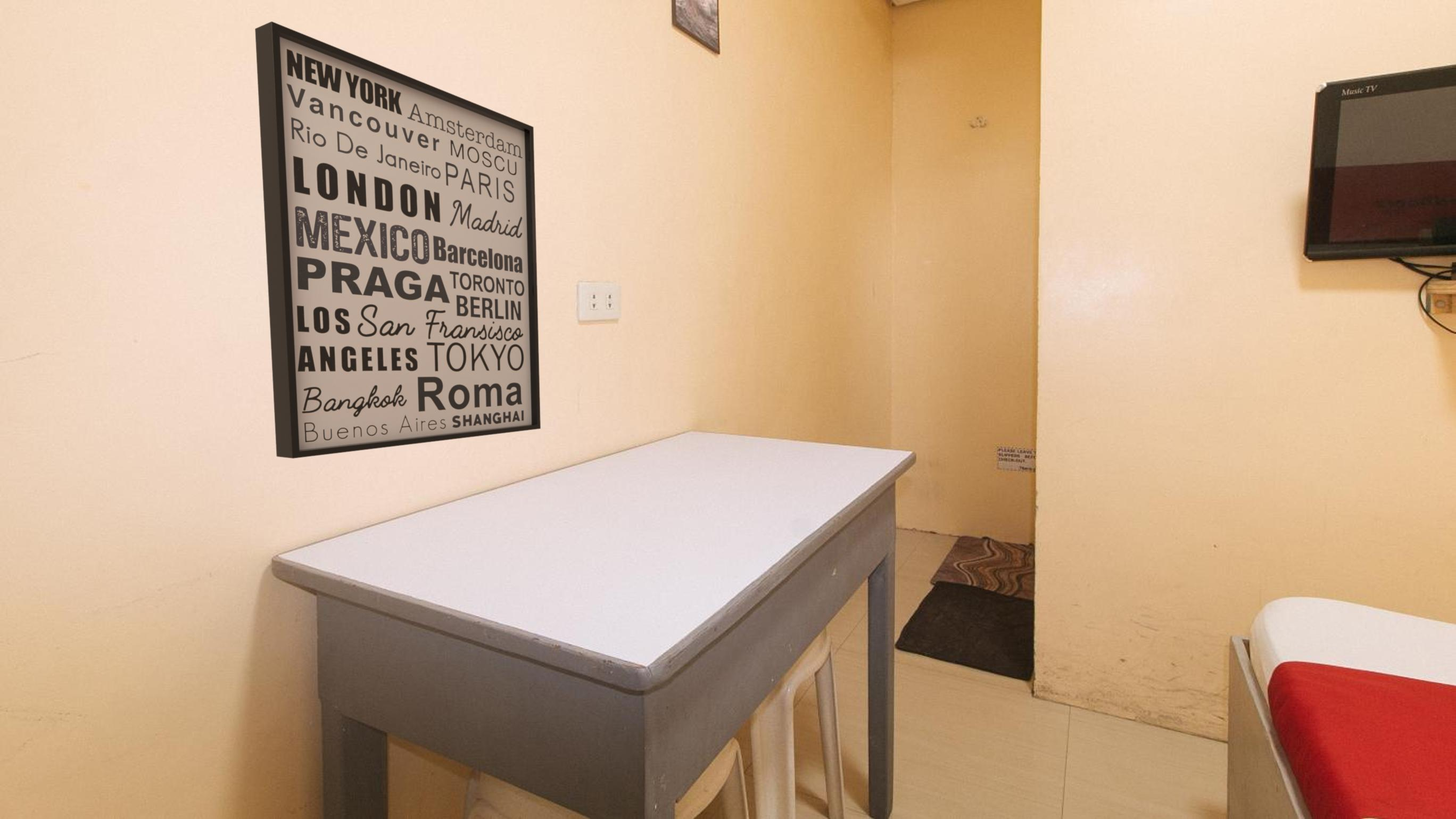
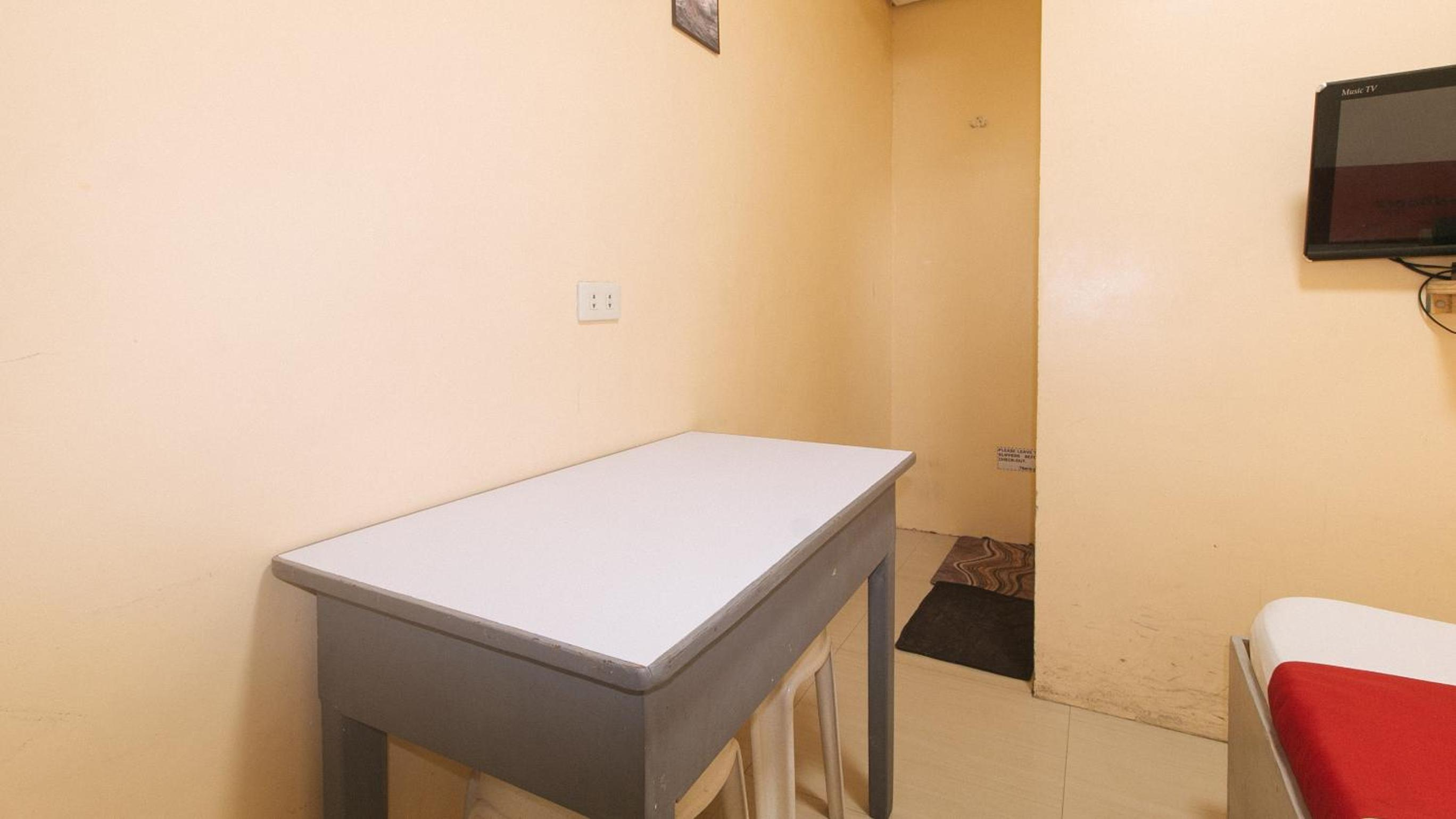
- wall art [254,21,541,459]
